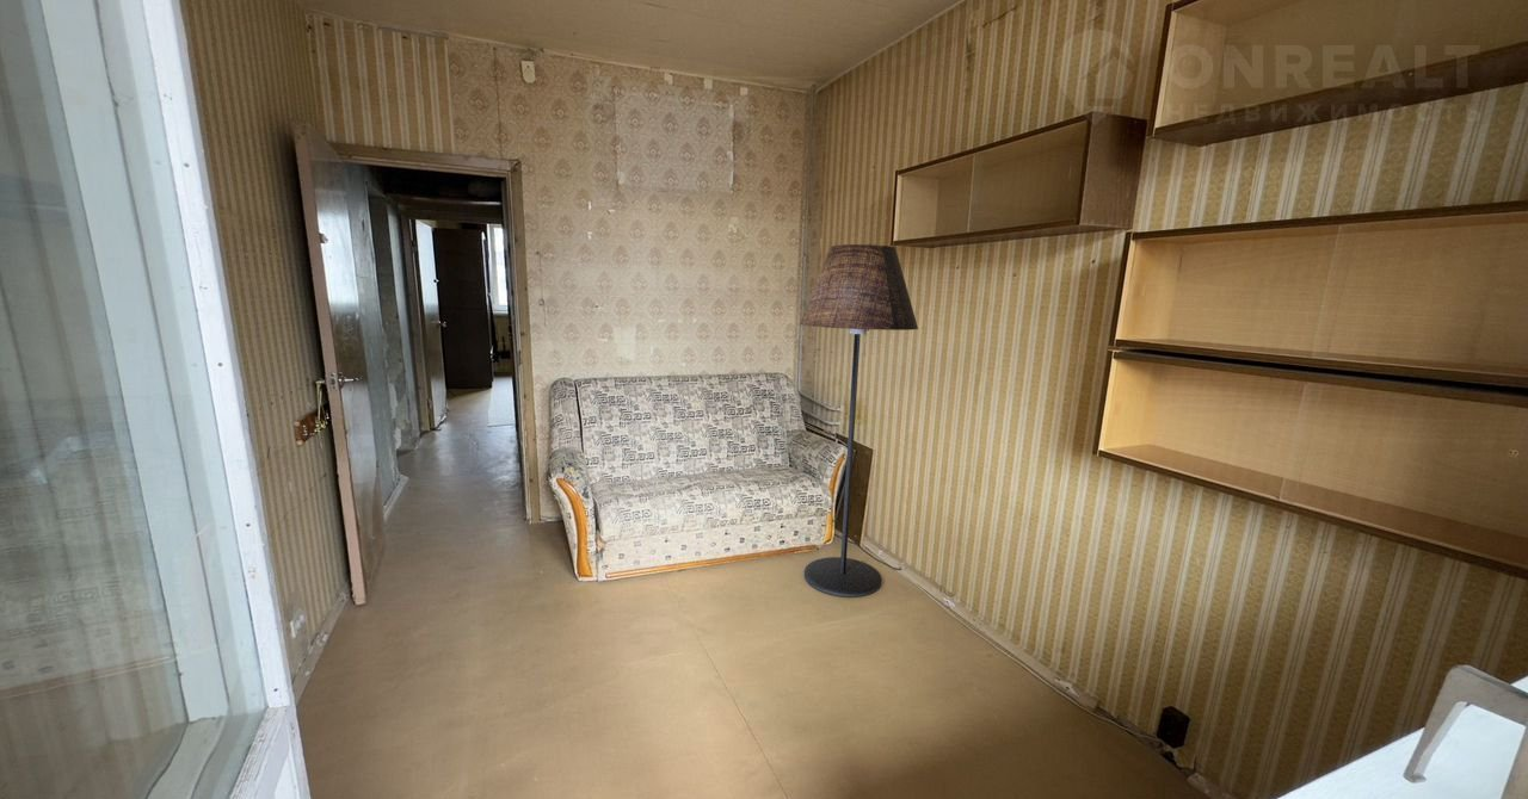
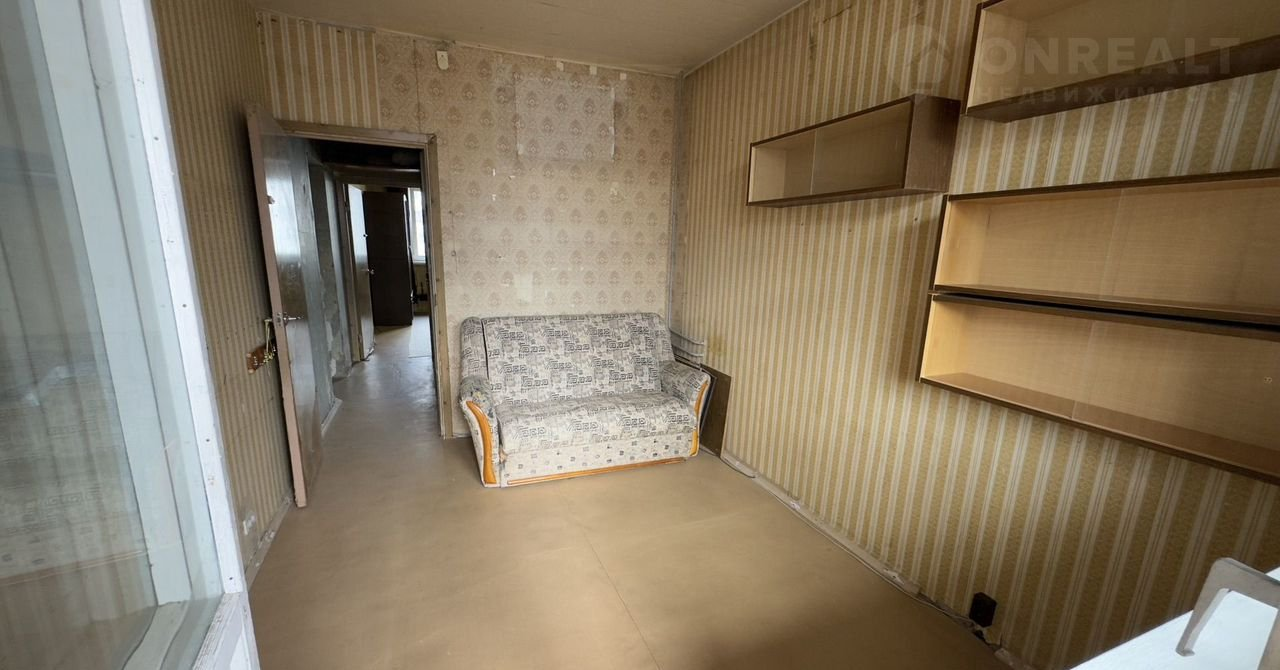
- floor lamp [799,243,919,599]
